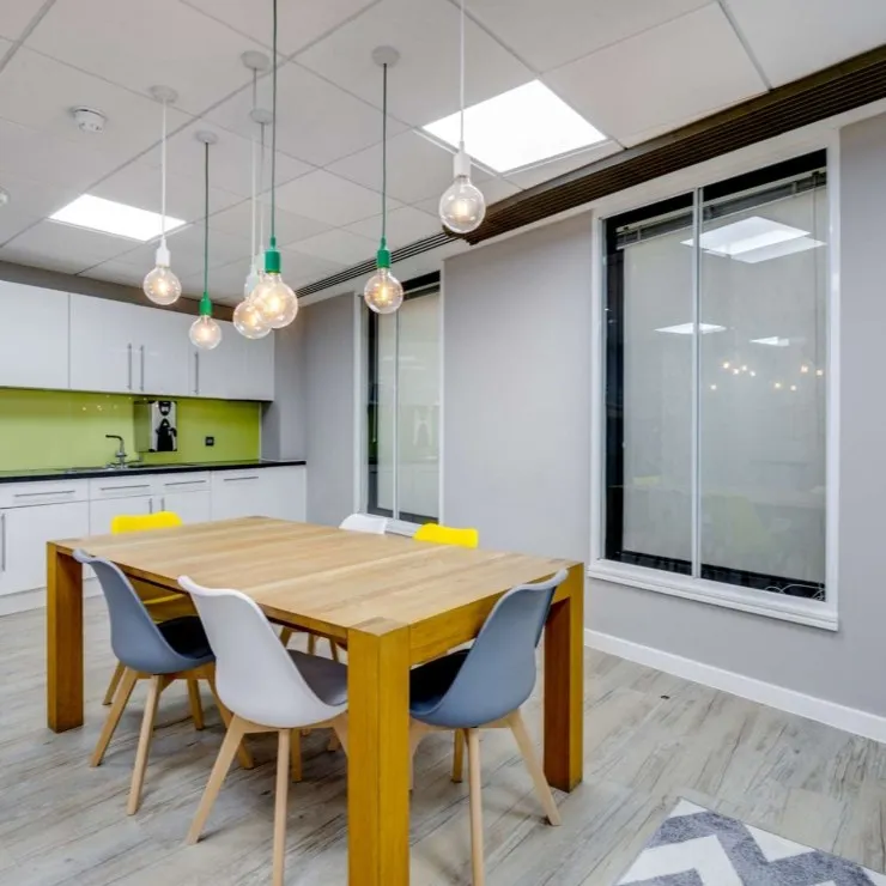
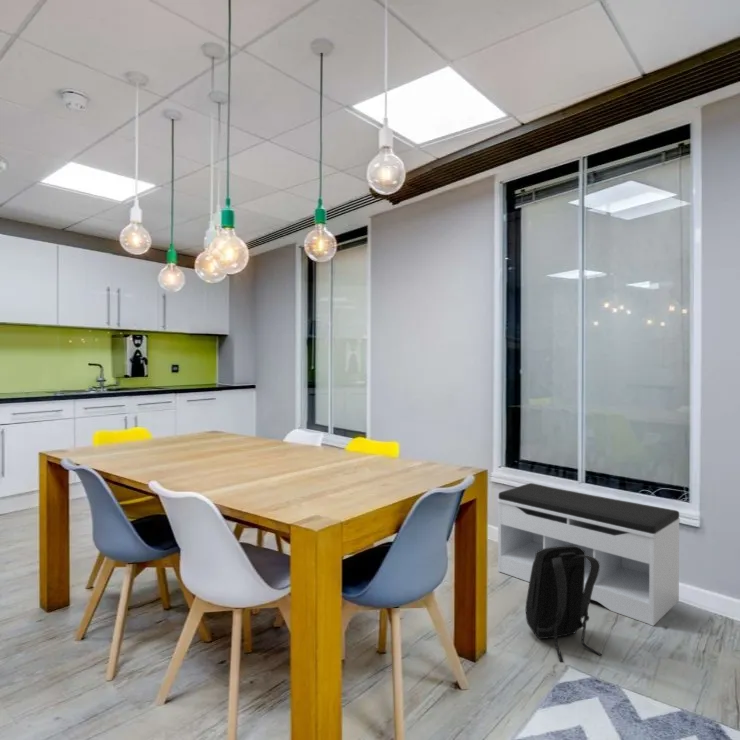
+ backpack [525,546,603,663]
+ bench [496,482,681,627]
